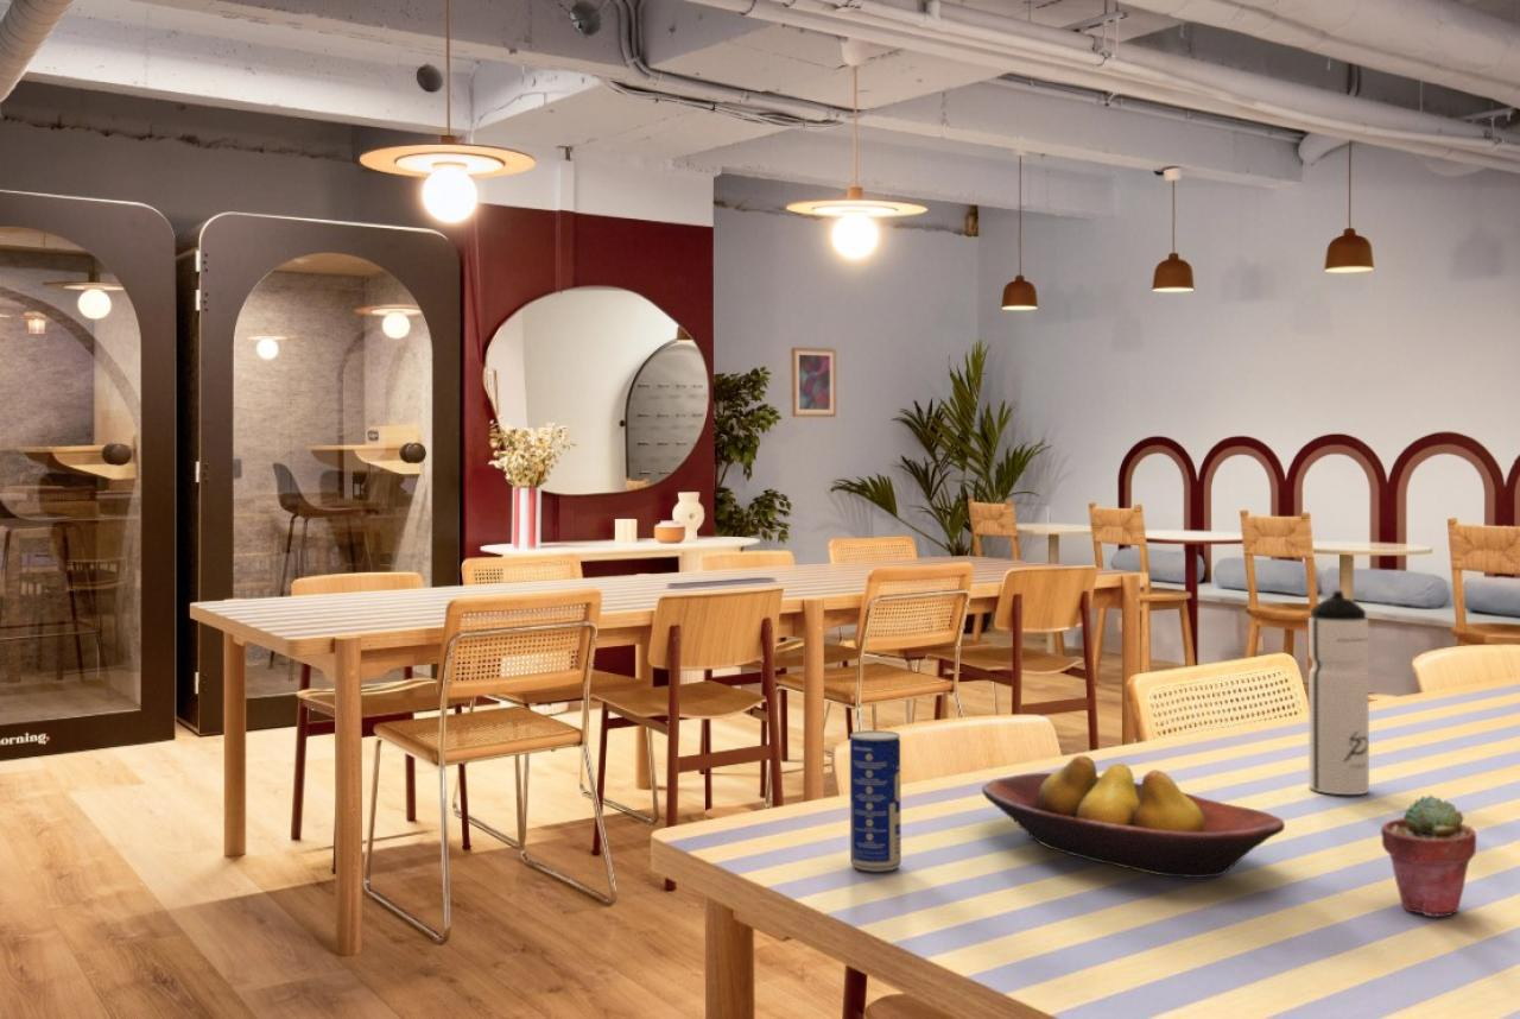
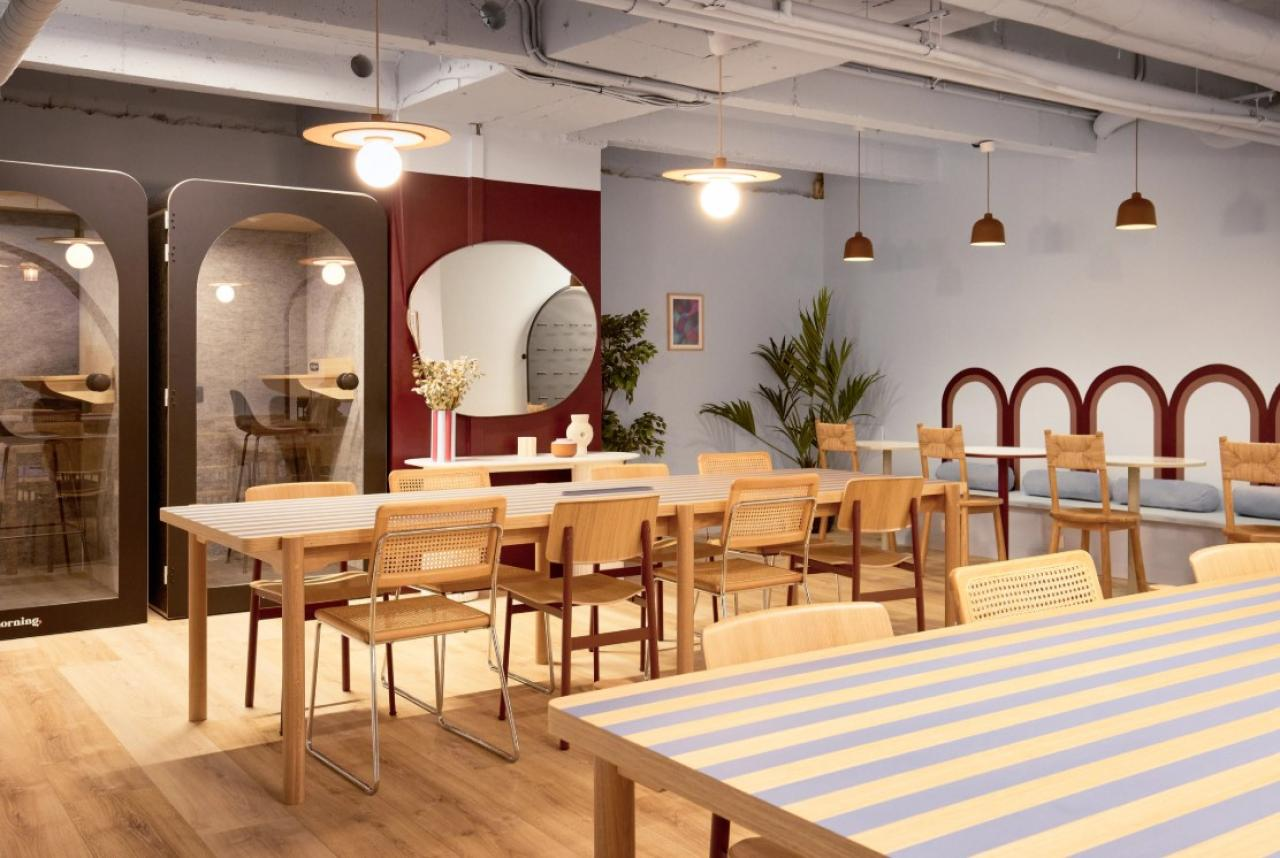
- beverage can [849,729,902,873]
- fruit bowl [981,754,1286,879]
- water bottle [1307,590,1370,796]
- potted succulent [1380,793,1477,918]
